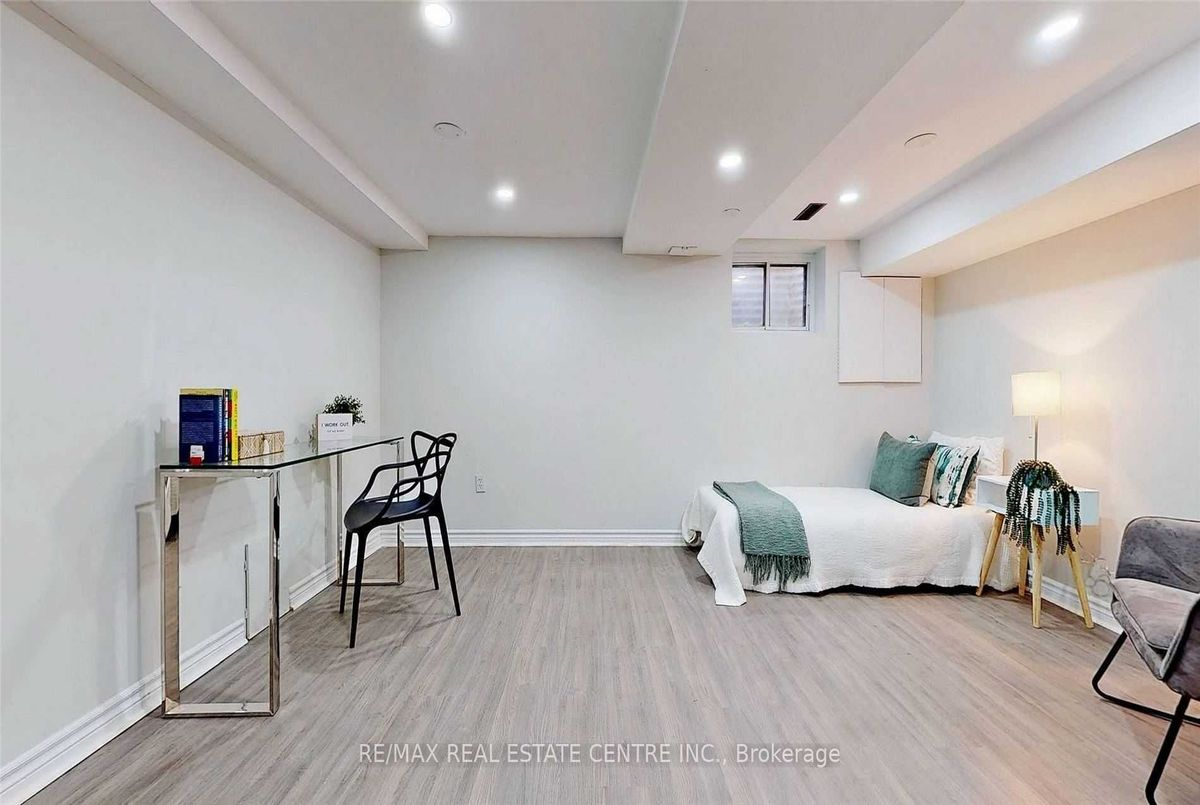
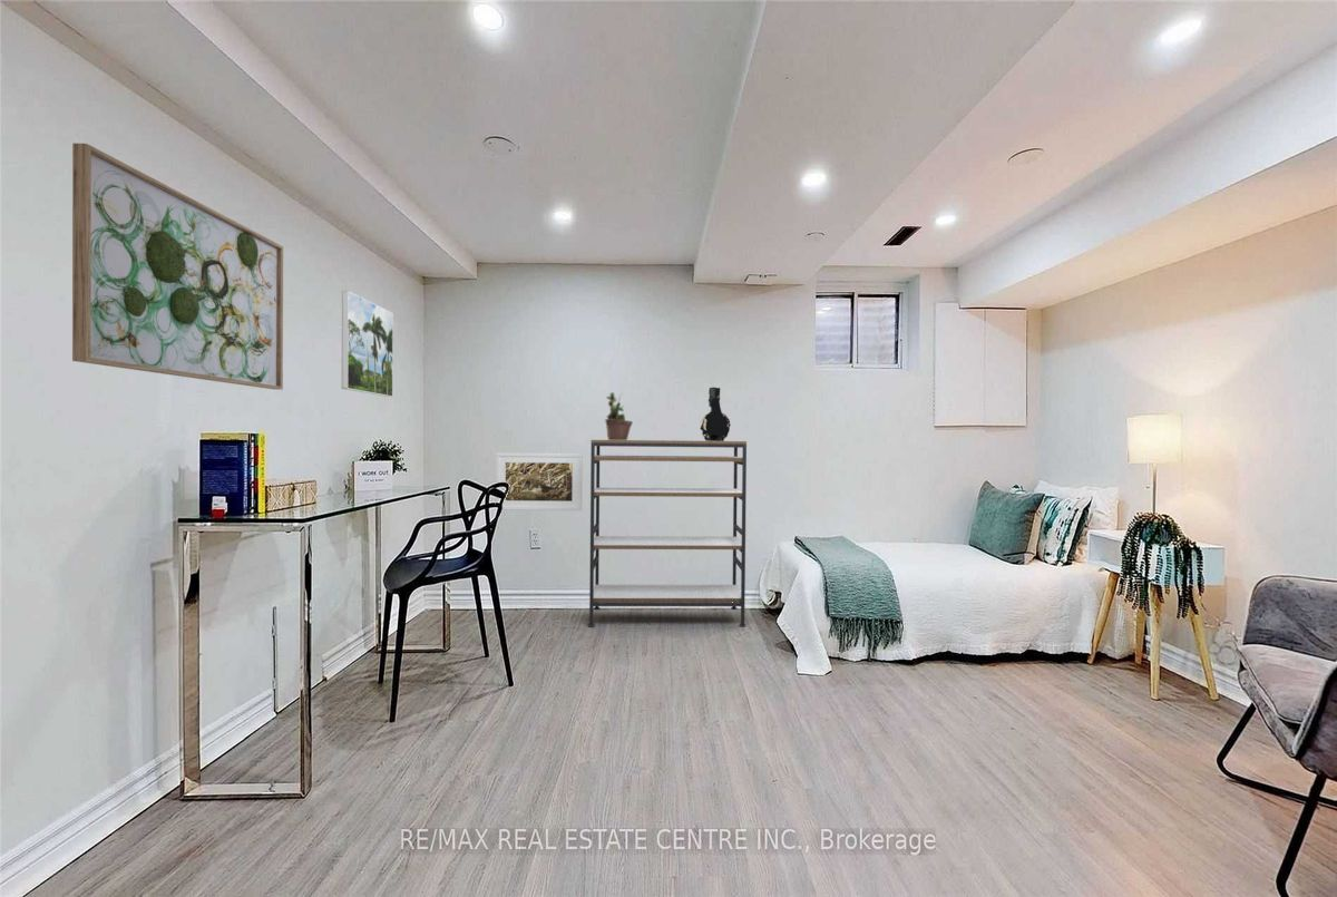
+ decorative vase [700,387,732,441]
+ shelving unit [587,439,748,628]
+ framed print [495,451,584,511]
+ potted plant [604,391,634,440]
+ wall art [71,143,284,391]
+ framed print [341,290,394,398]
